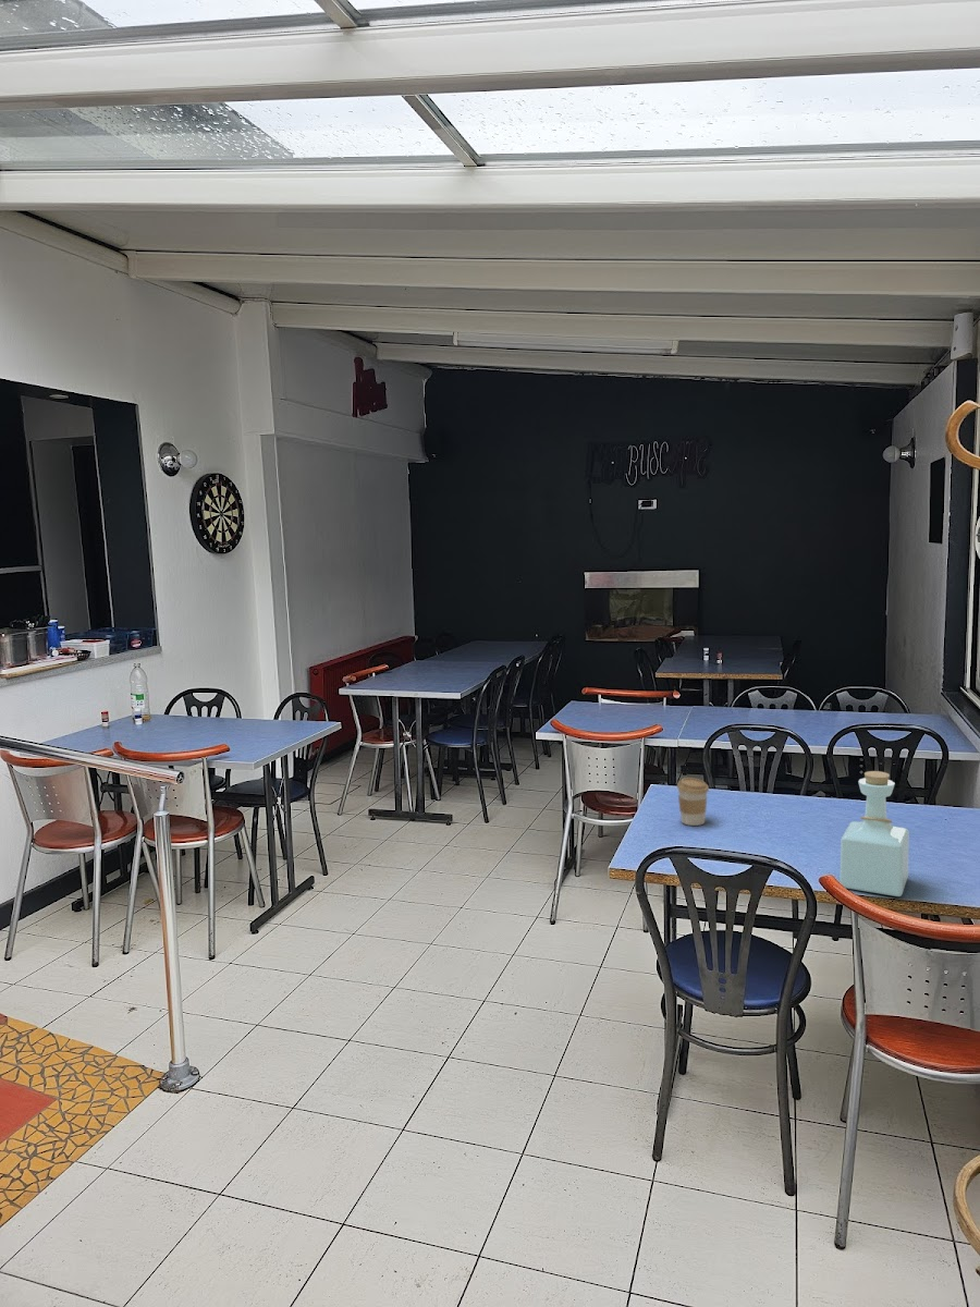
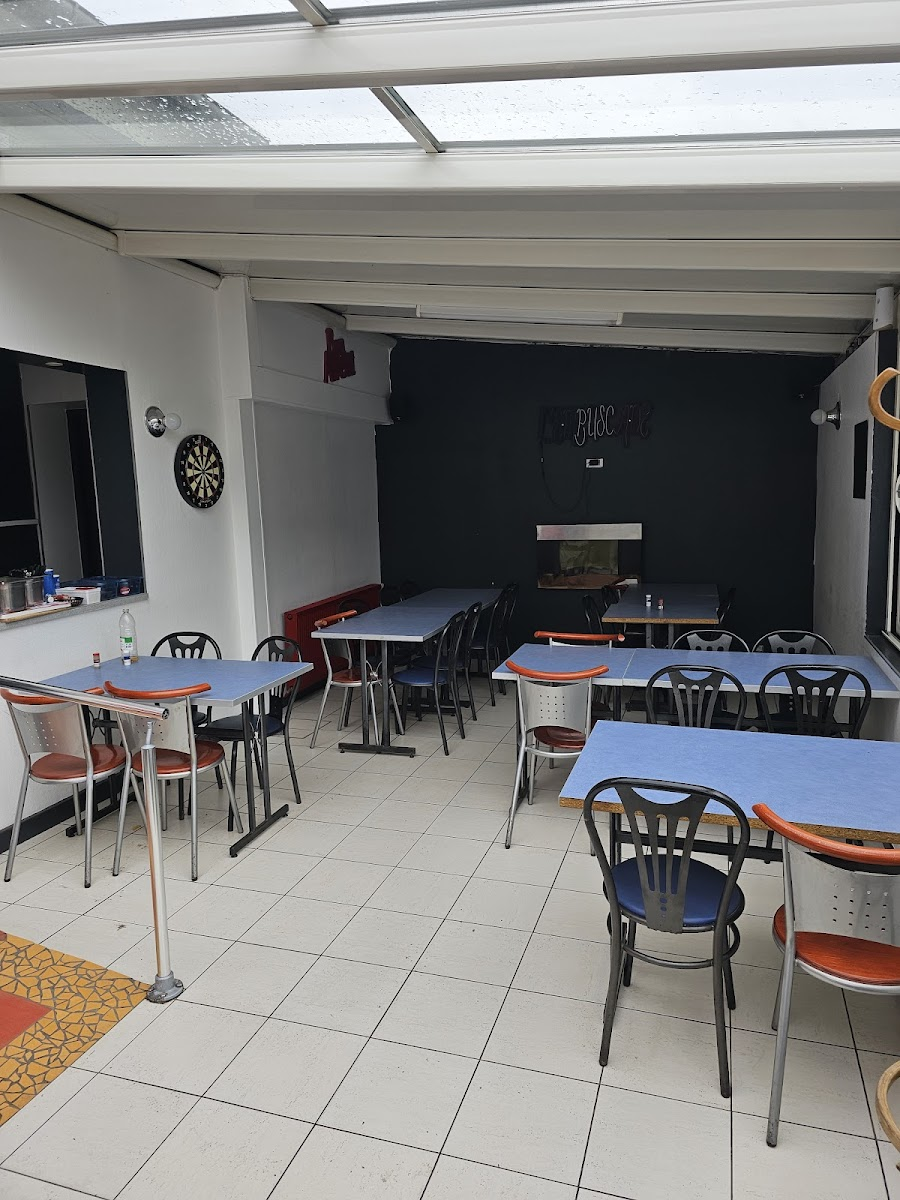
- coffee cup [676,777,710,827]
- bottle [838,770,910,897]
